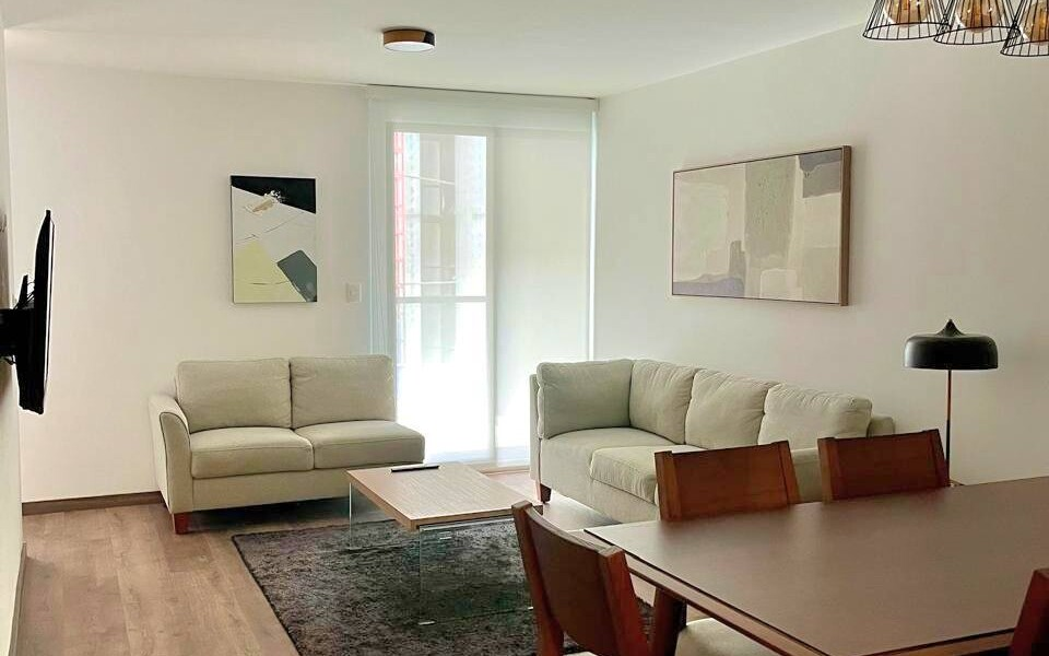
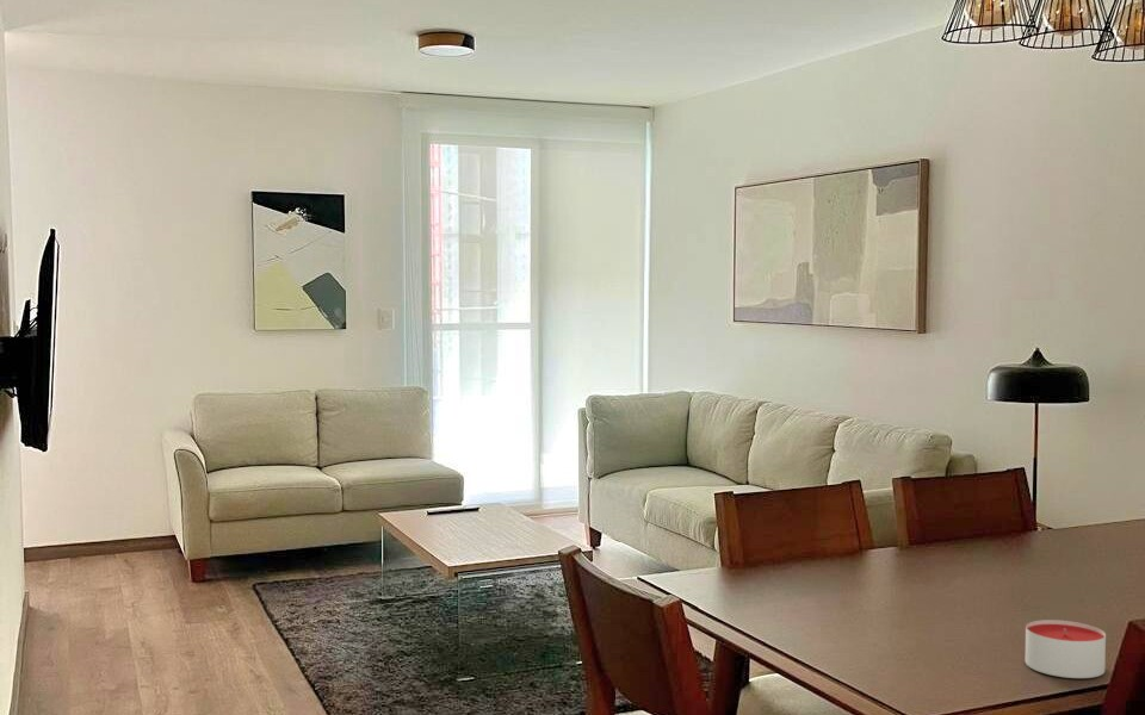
+ candle [1025,618,1107,679]
